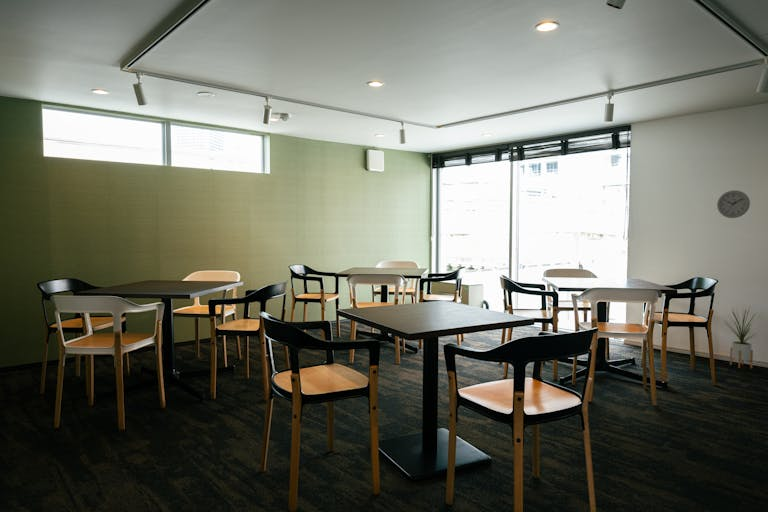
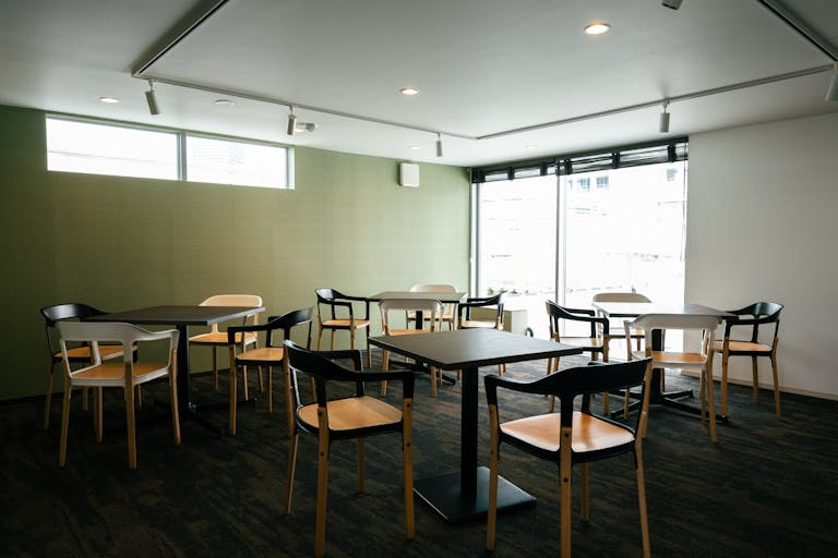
- house plant [724,304,765,369]
- wall clock [716,189,751,219]
